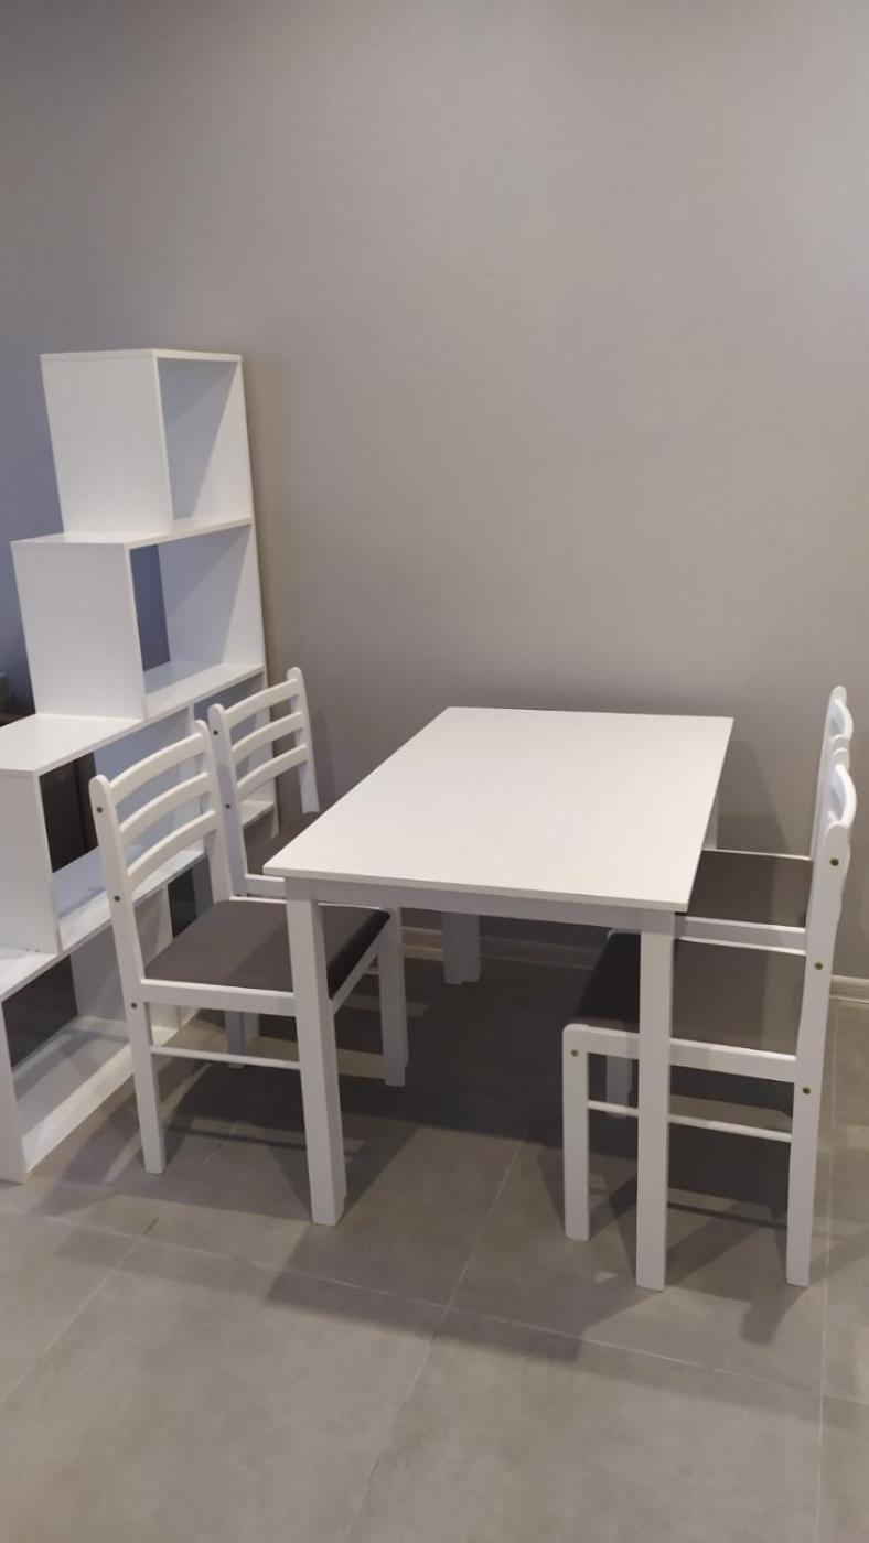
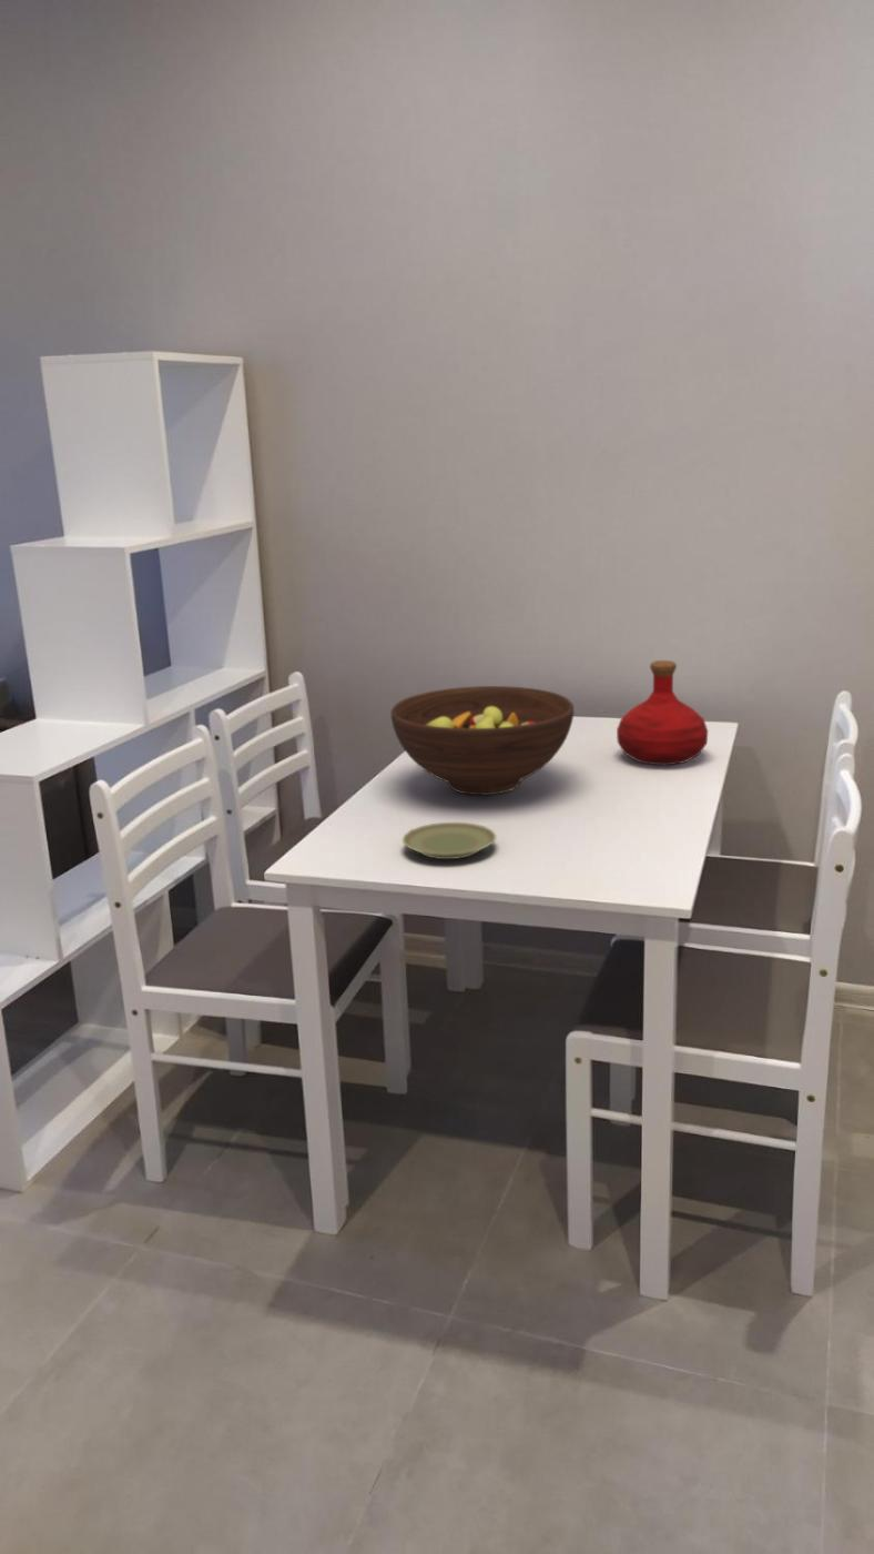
+ bottle [616,659,709,766]
+ fruit bowl [390,685,575,796]
+ plate [402,821,498,860]
